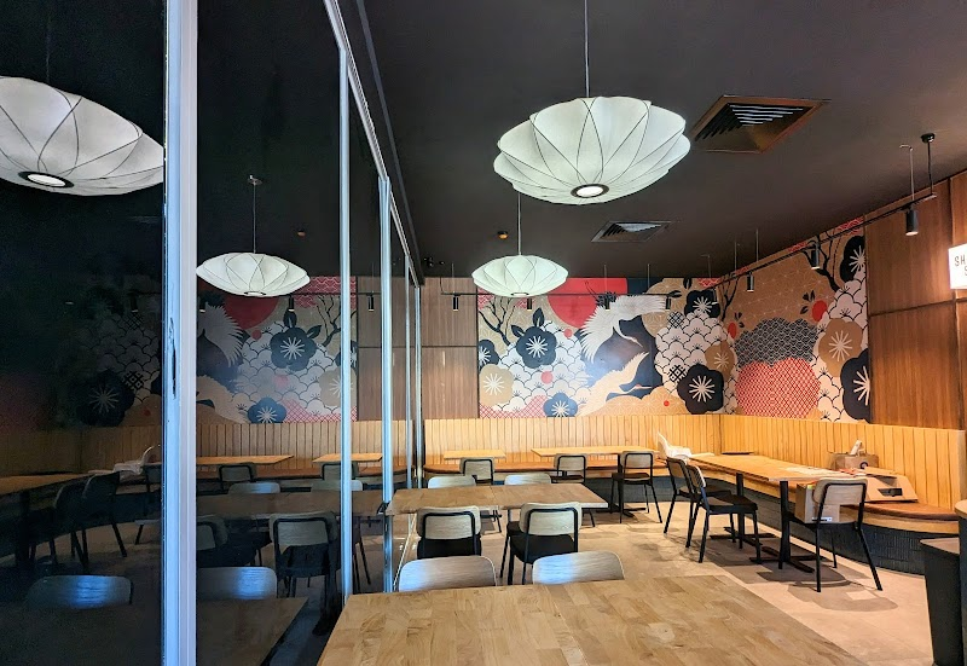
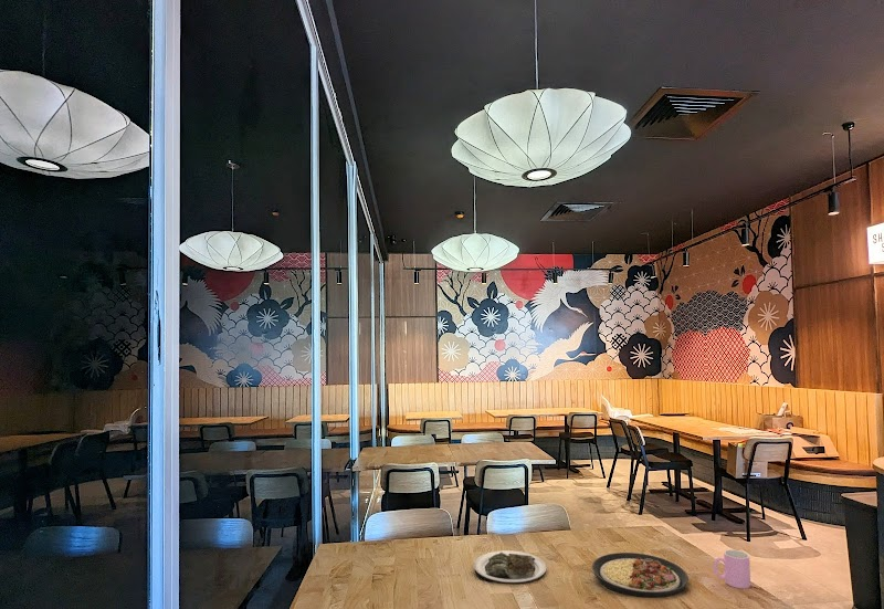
+ plate [591,552,690,599]
+ cup [713,548,751,589]
+ plate [473,549,547,584]
